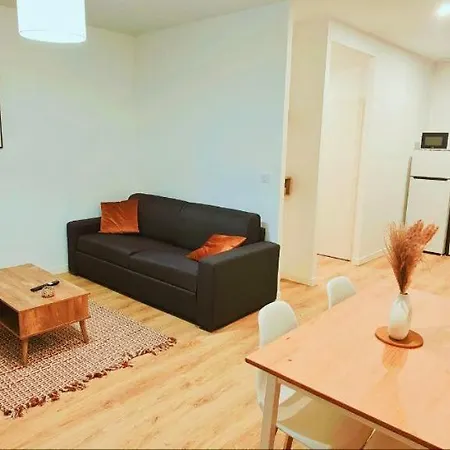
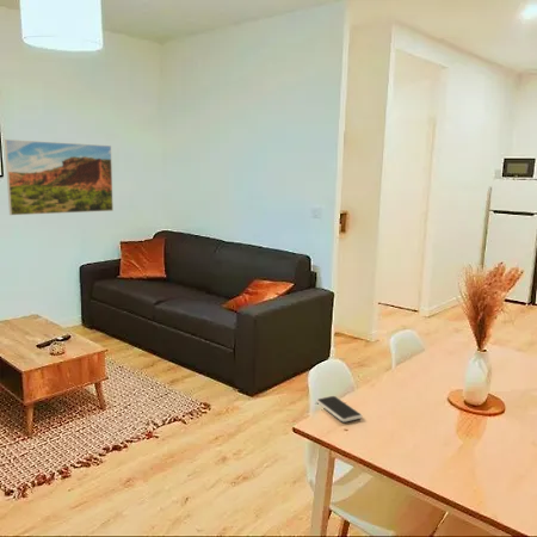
+ smartphone [315,395,363,424]
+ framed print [4,138,115,216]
